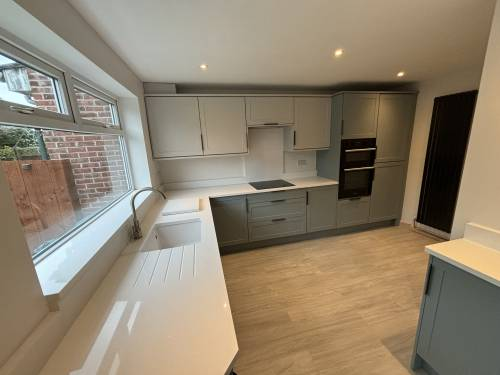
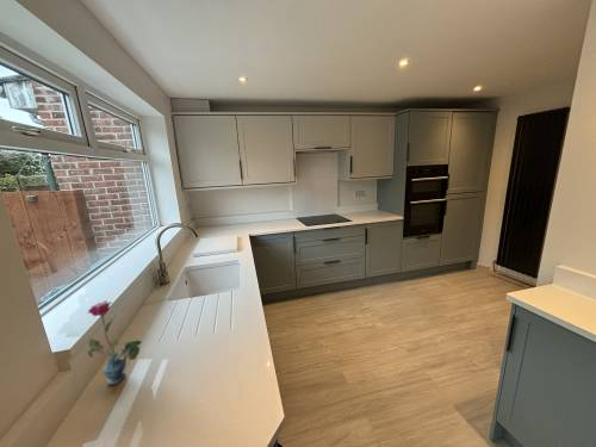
+ vase [86,299,143,385]
